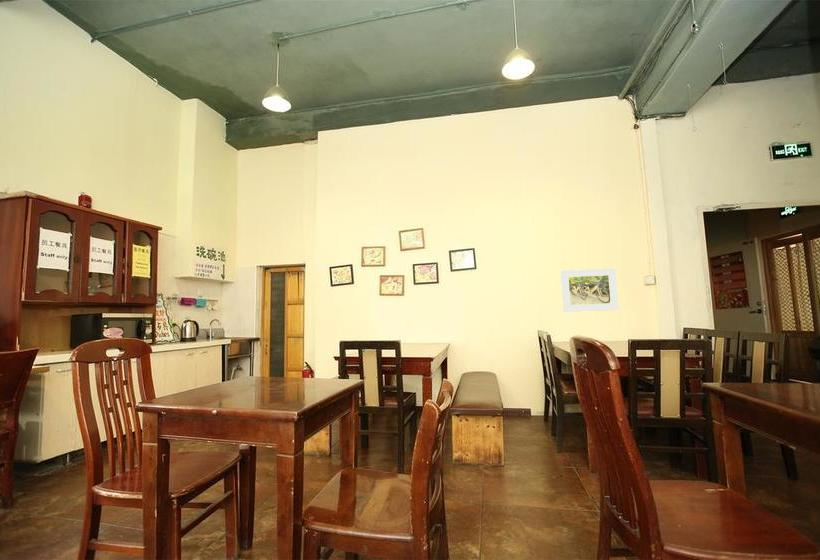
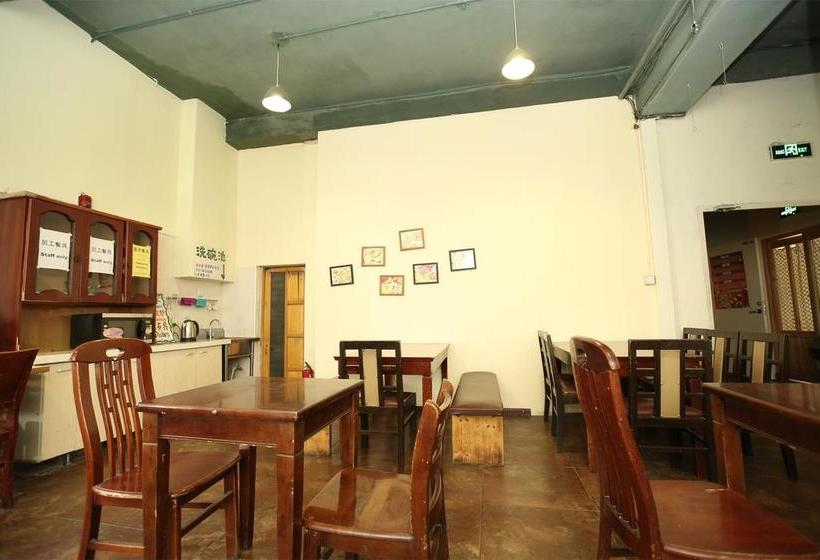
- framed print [560,267,620,313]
